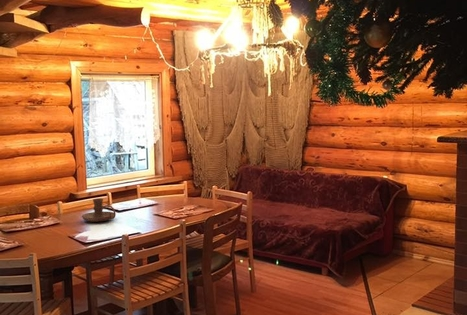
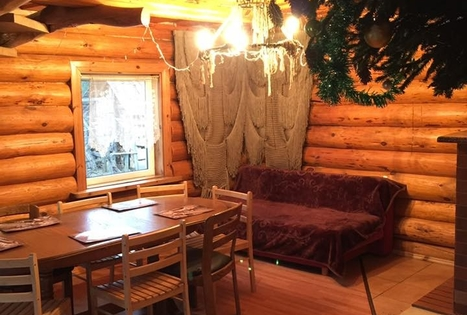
- candle holder [81,198,117,223]
